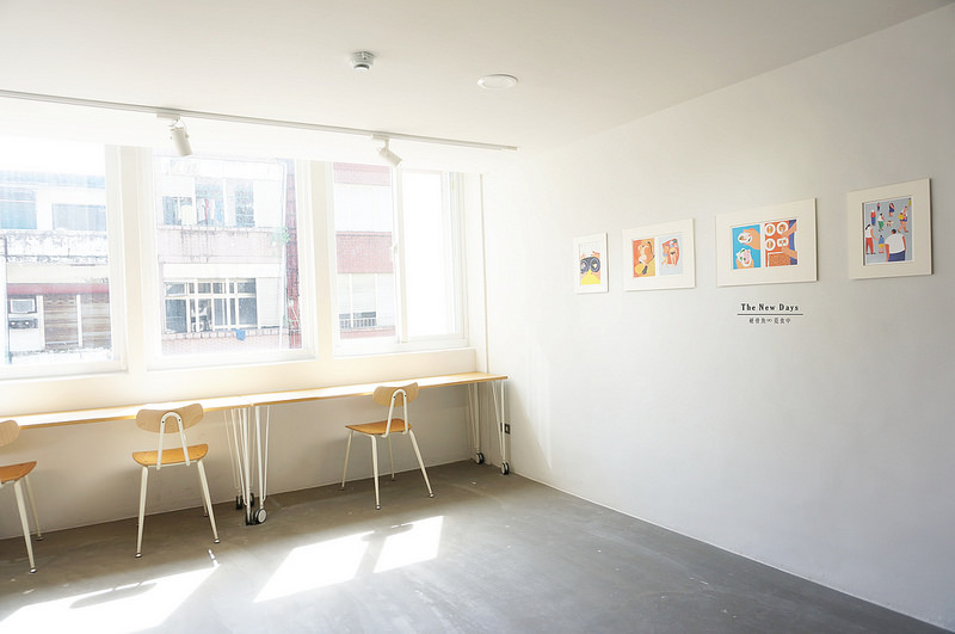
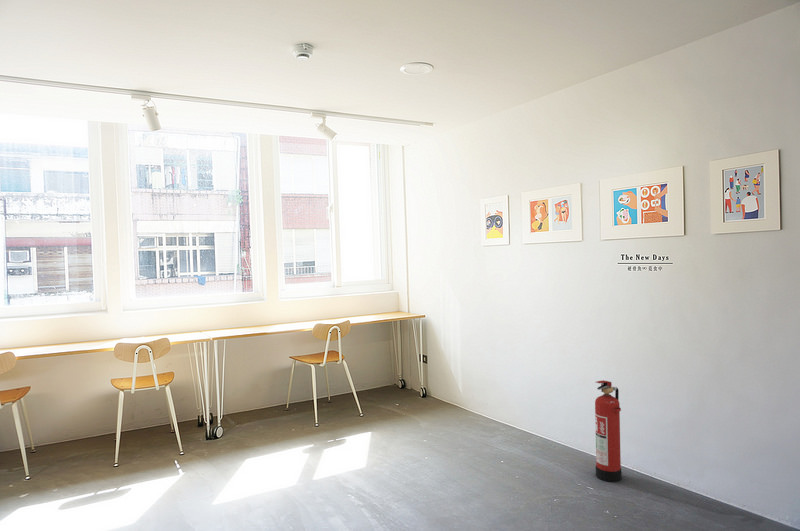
+ fire extinguisher [594,379,623,483]
